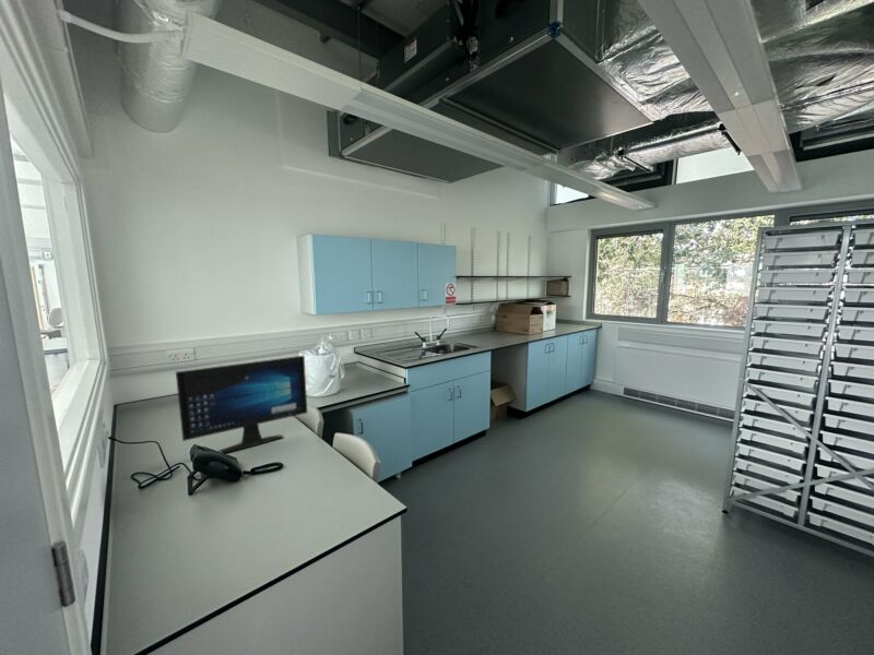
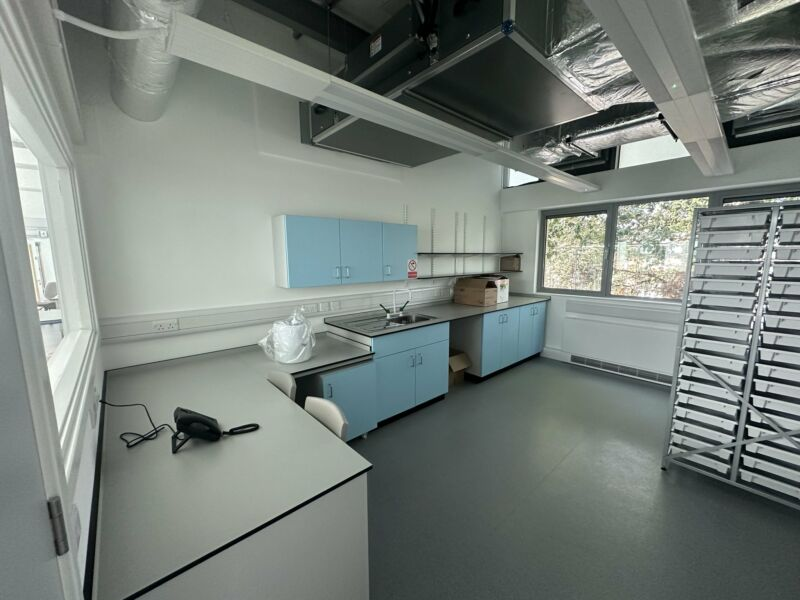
- computer monitor [175,355,308,454]
